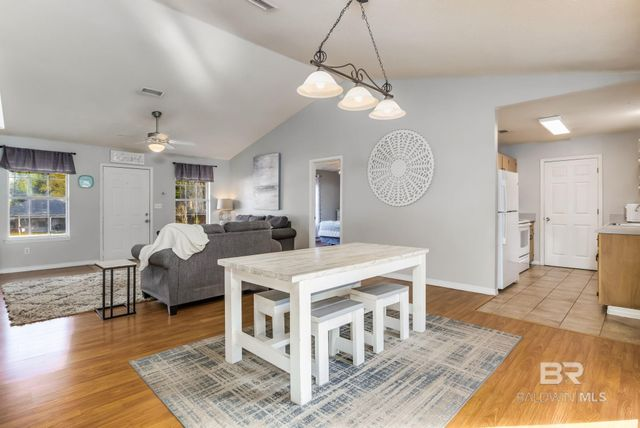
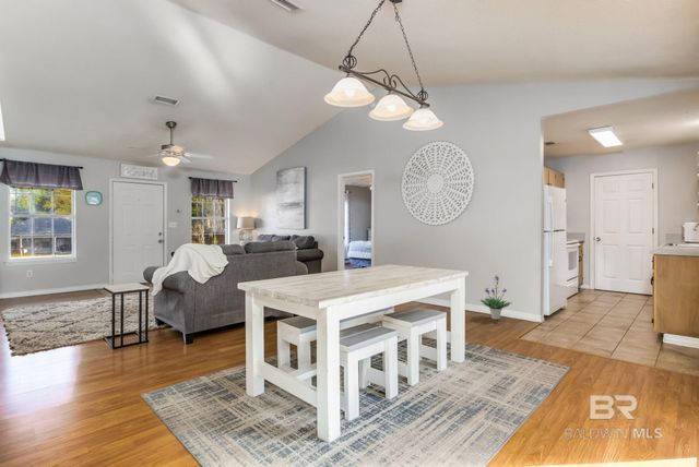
+ potted plant [479,274,513,321]
